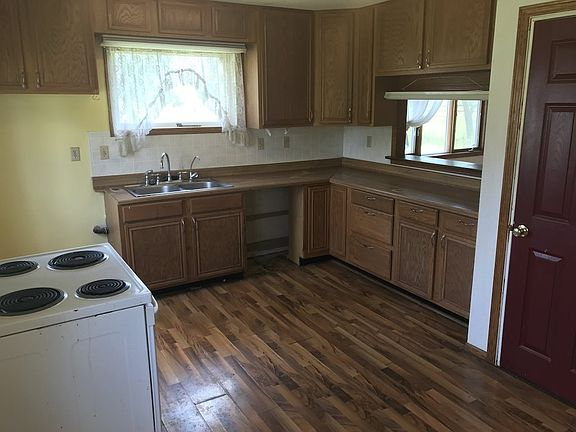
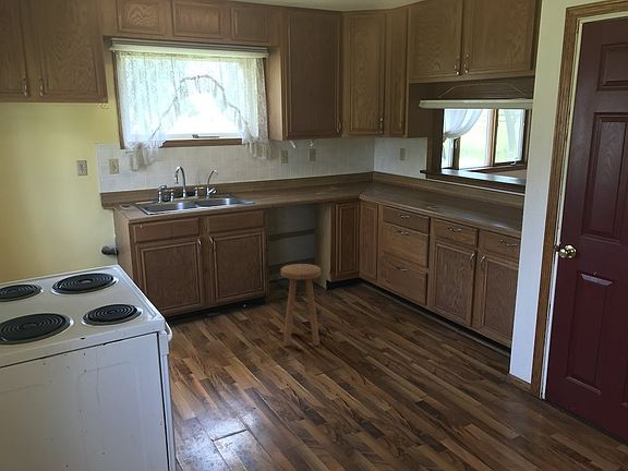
+ stool [280,263,322,347]
